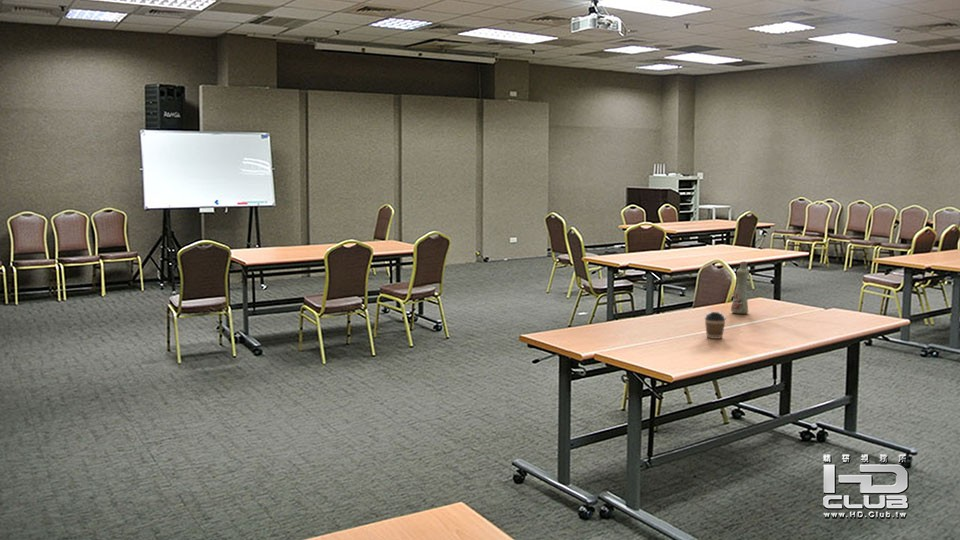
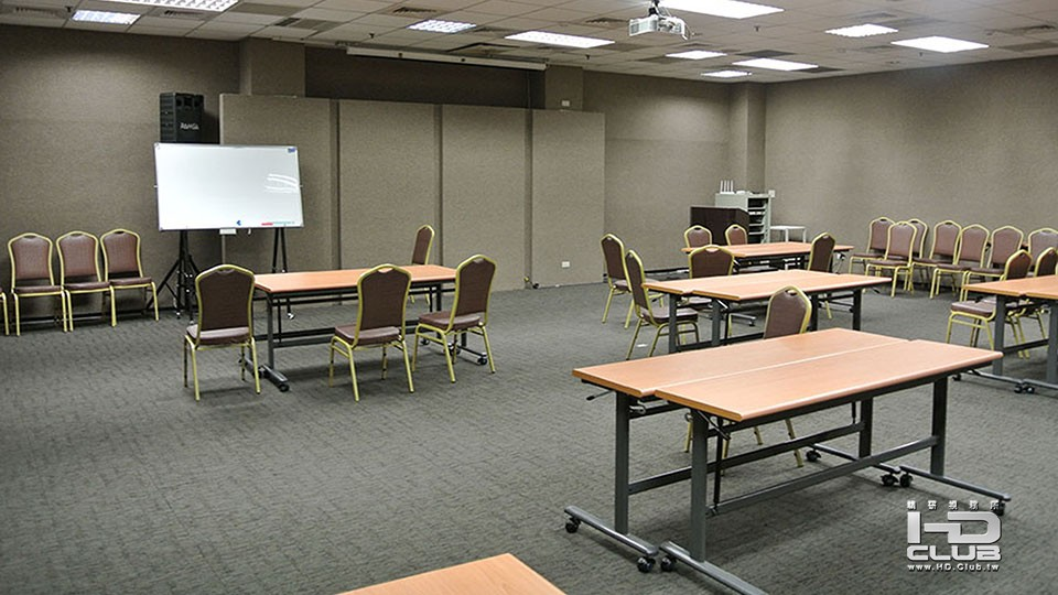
- bottle [730,260,750,315]
- coffee cup [704,311,727,340]
